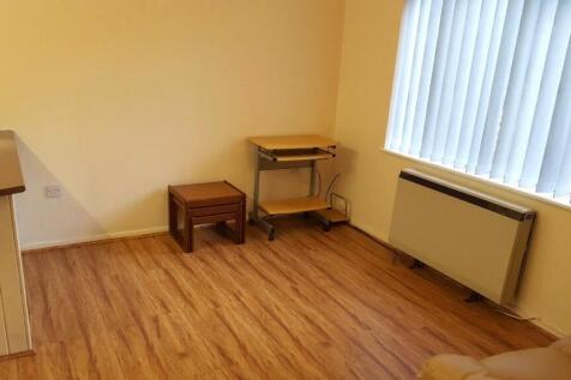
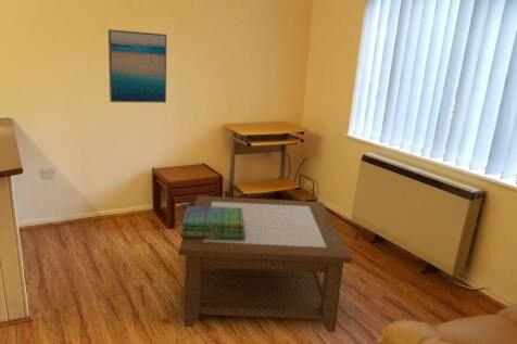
+ stack of books [179,205,245,240]
+ coffee table [177,194,353,333]
+ wall art [108,28,167,104]
